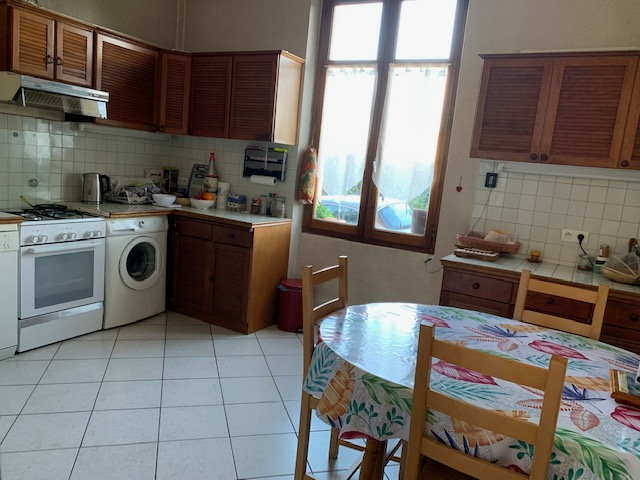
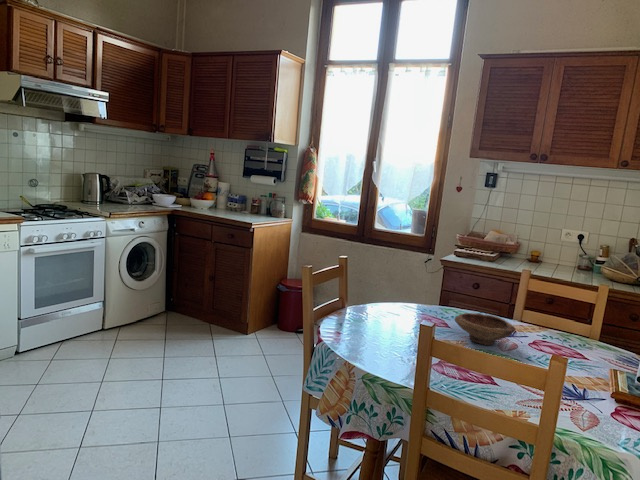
+ bowl [454,312,516,346]
